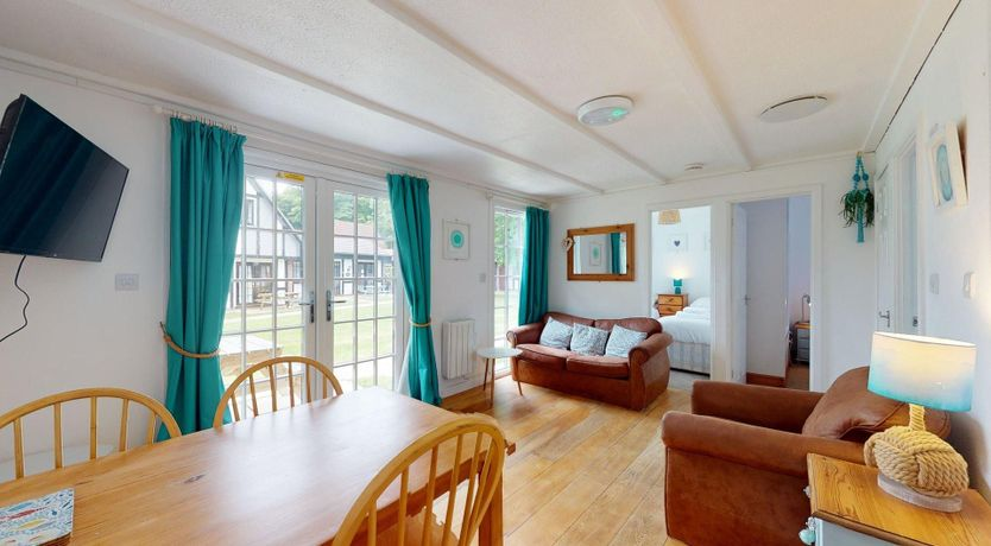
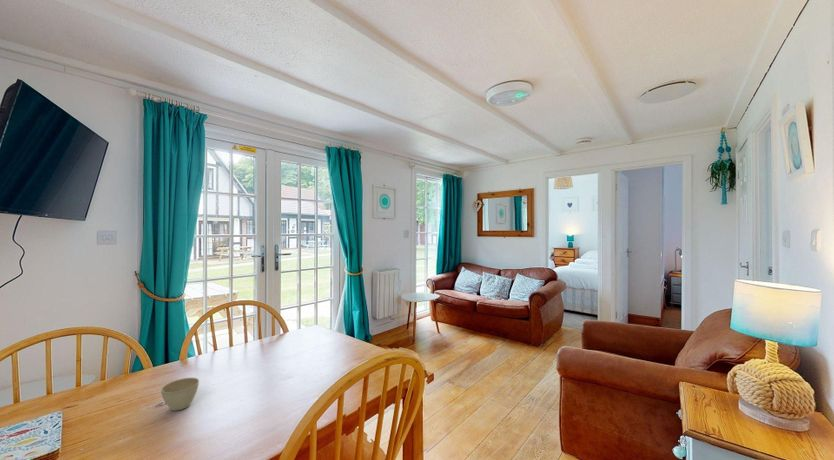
+ flower pot [160,377,200,412]
